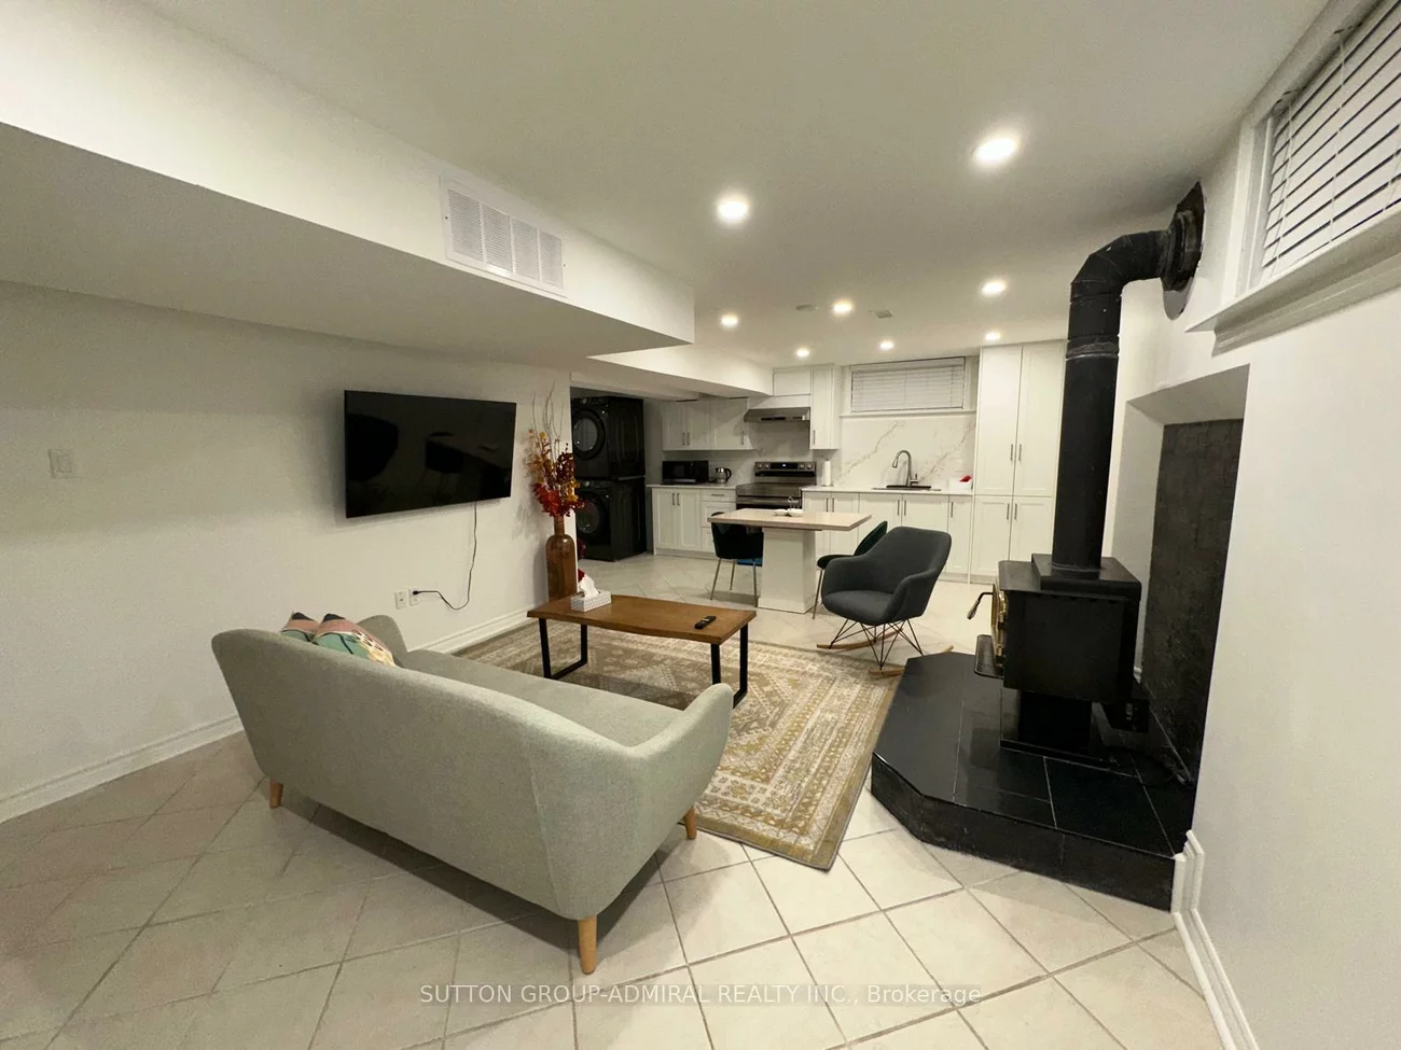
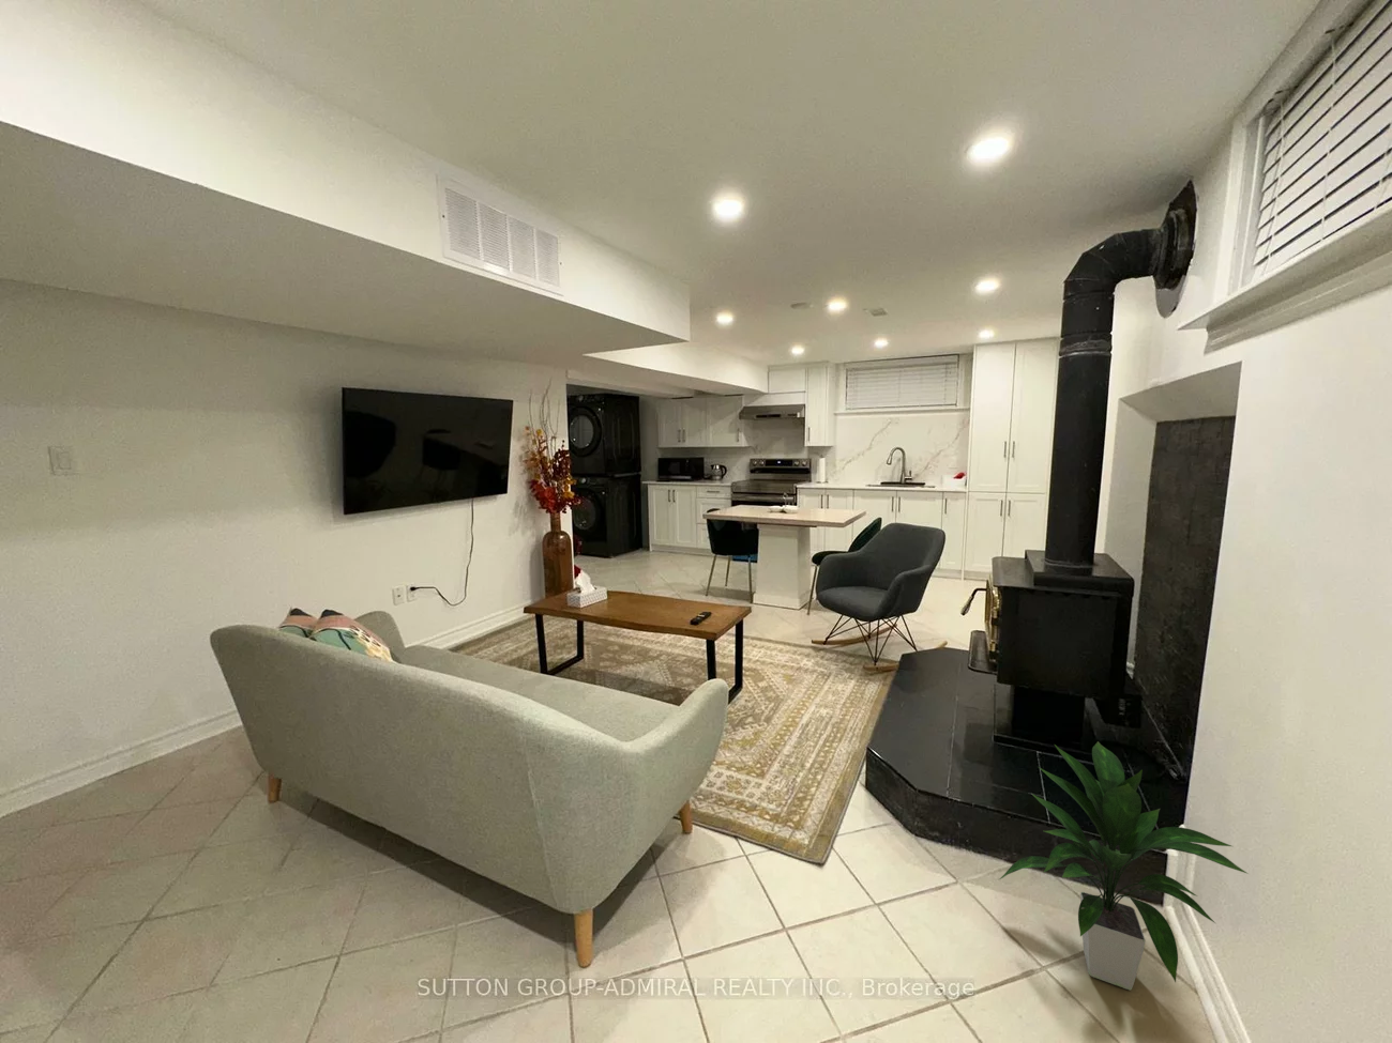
+ indoor plant [997,741,1250,990]
